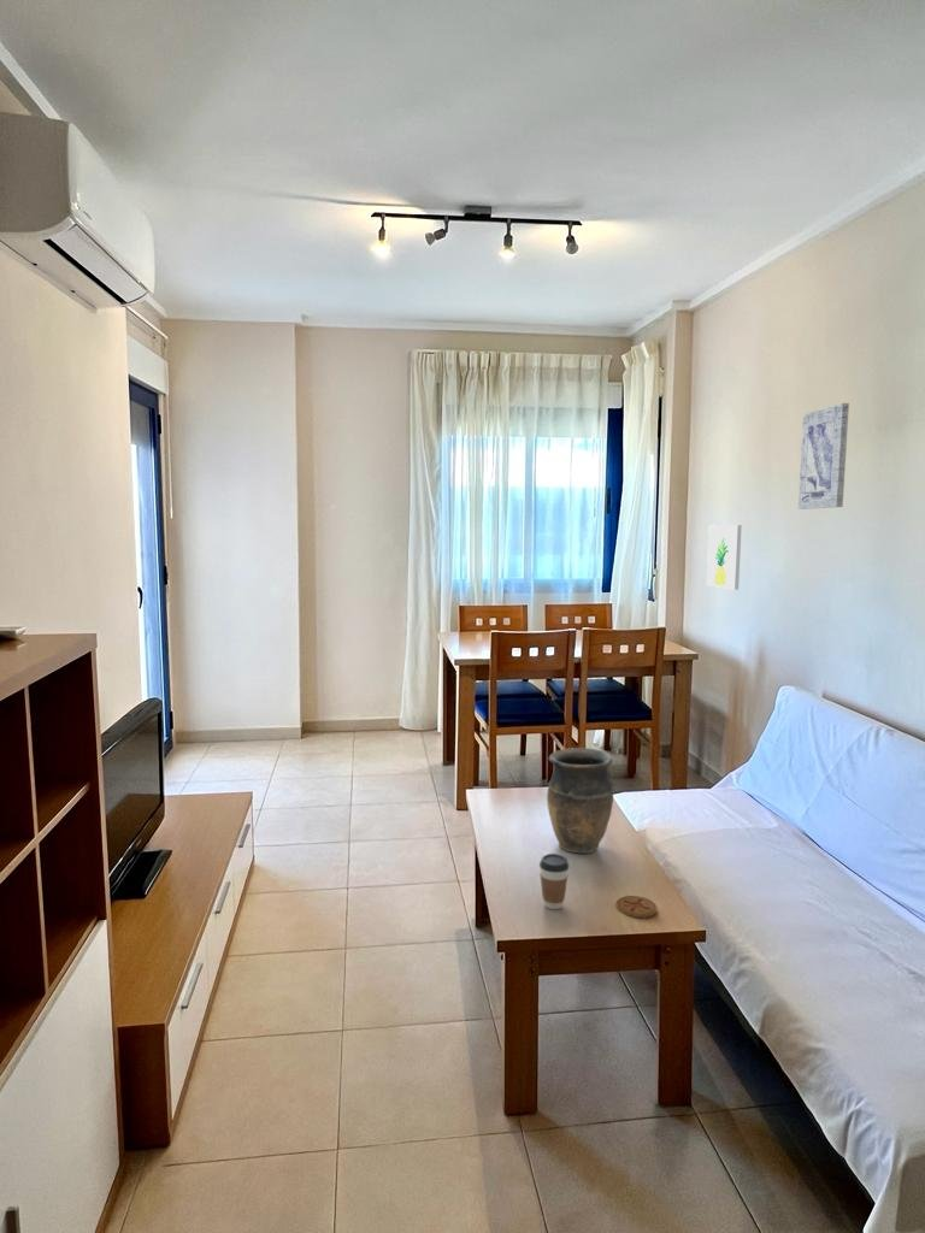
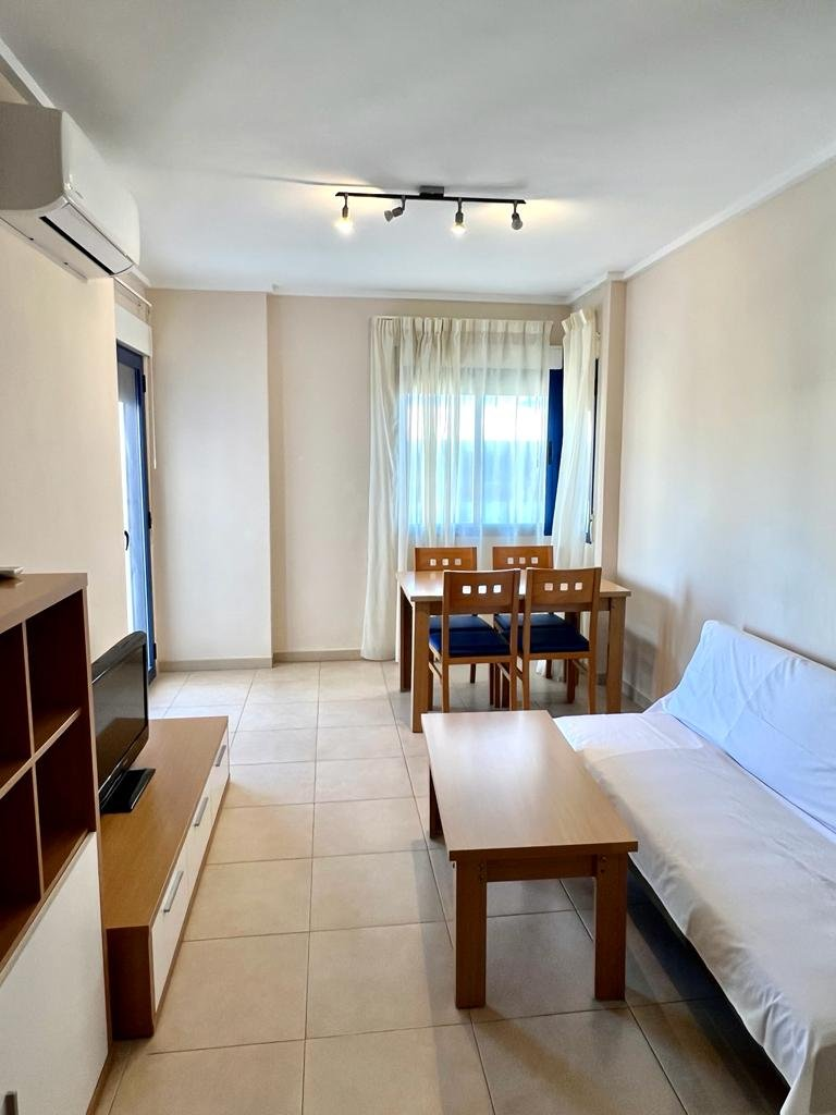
- coaster [615,895,659,919]
- vase [546,747,617,854]
- wall art [706,524,743,591]
- coffee cup [538,853,571,910]
- wall art [797,402,850,511]
